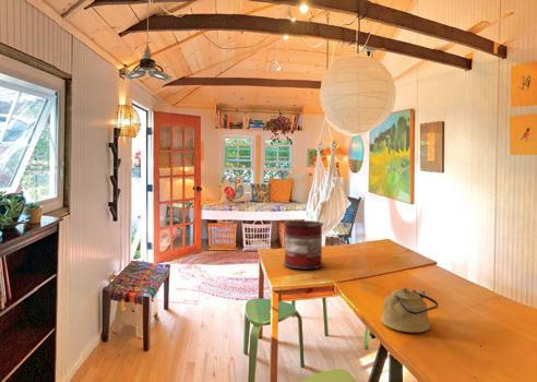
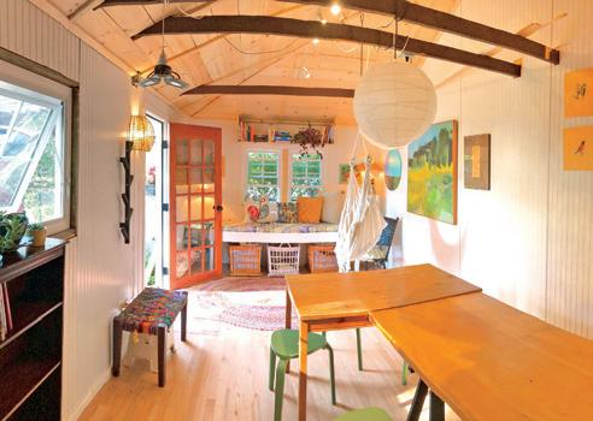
- kettle [380,286,440,333]
- plant pot [283,219,324,271]
